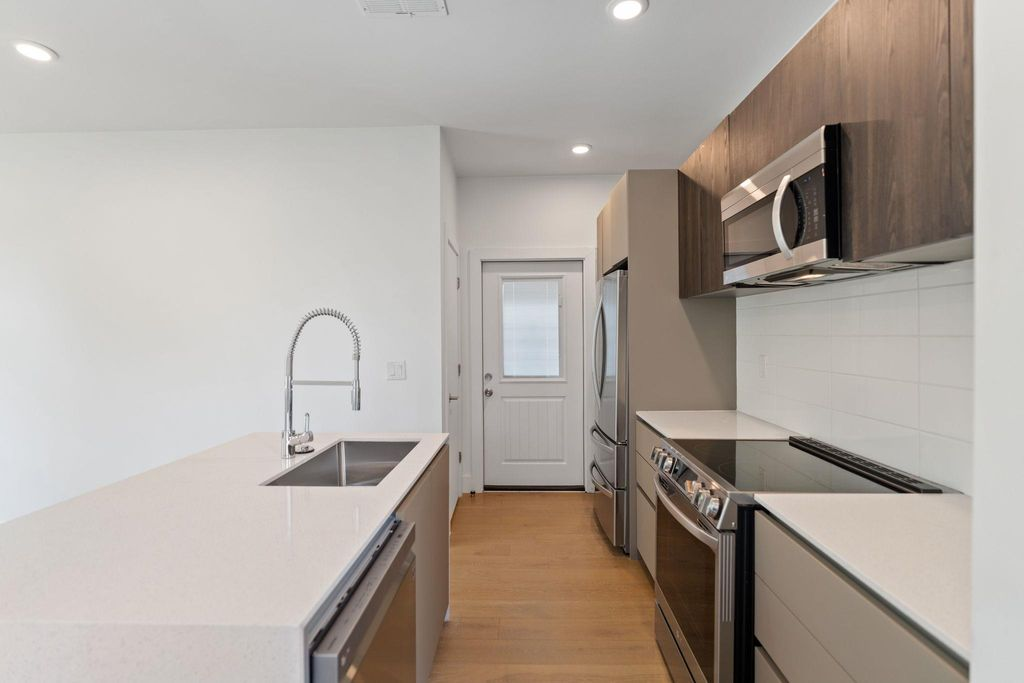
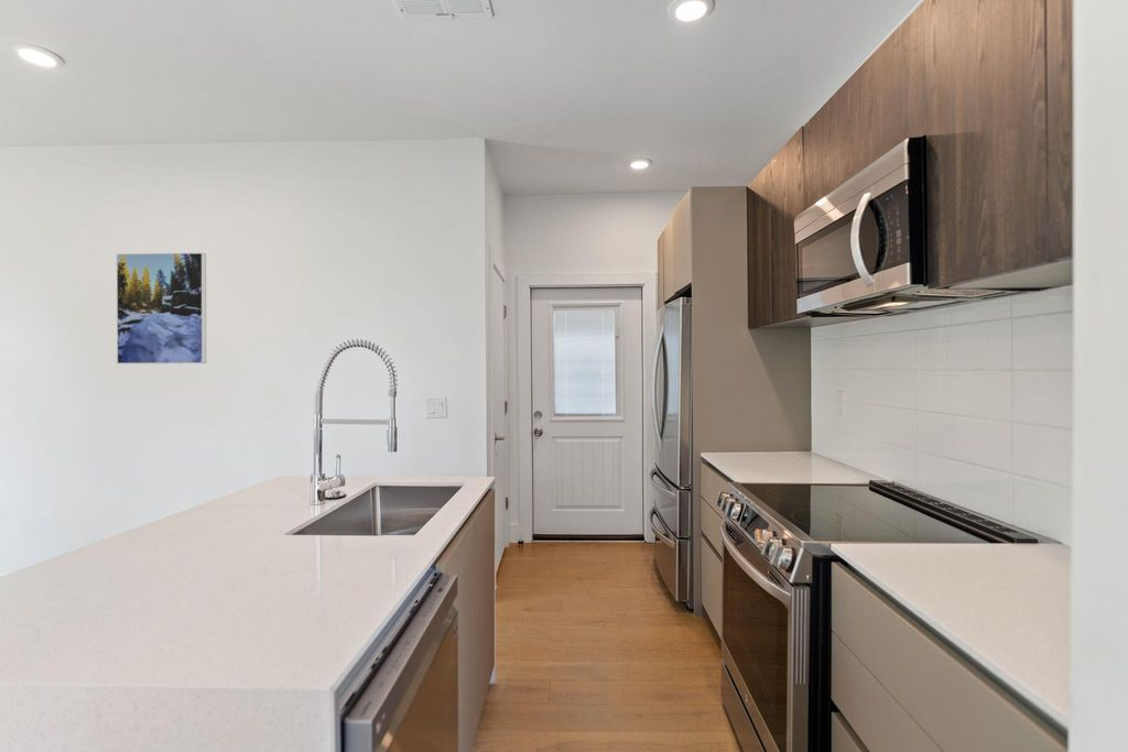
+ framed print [116,252,207,364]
